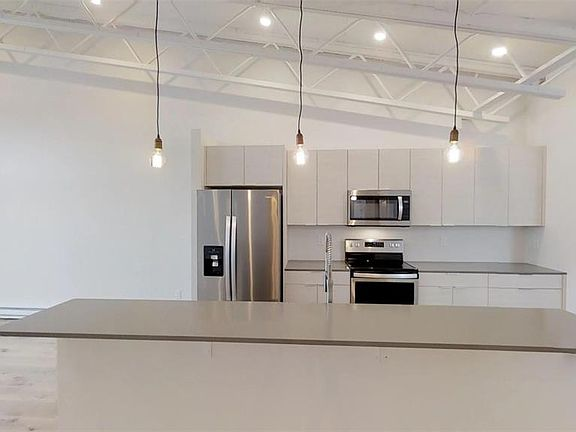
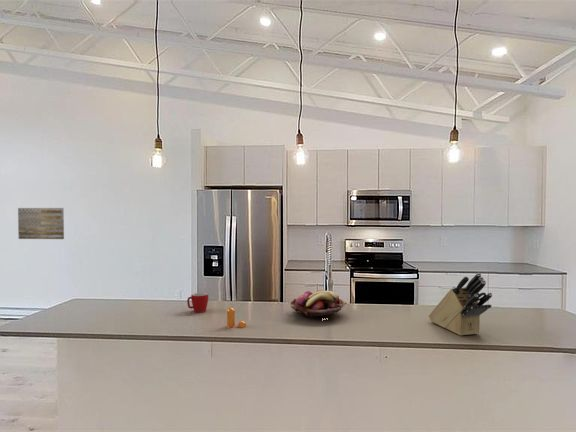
+ fruit basket [289,289,348,321]
+ knife block [428,272,493,336]
+ pepper shaker [226,307,247,329]
+ mug [186,291,209,313]
+ wall art [17,207,65,240]
